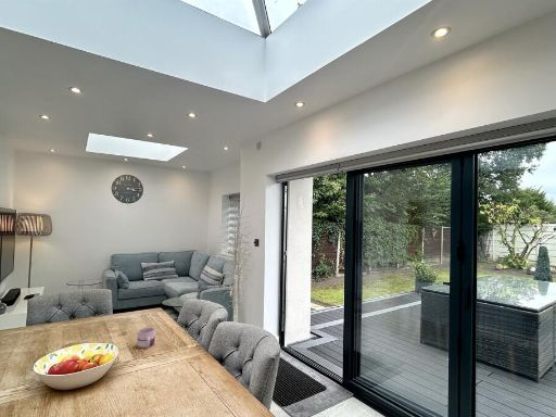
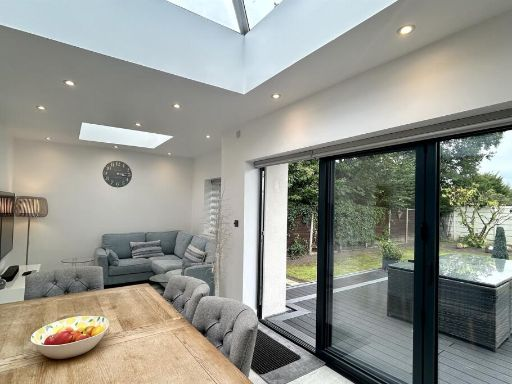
- mug [136,326,156,349]
